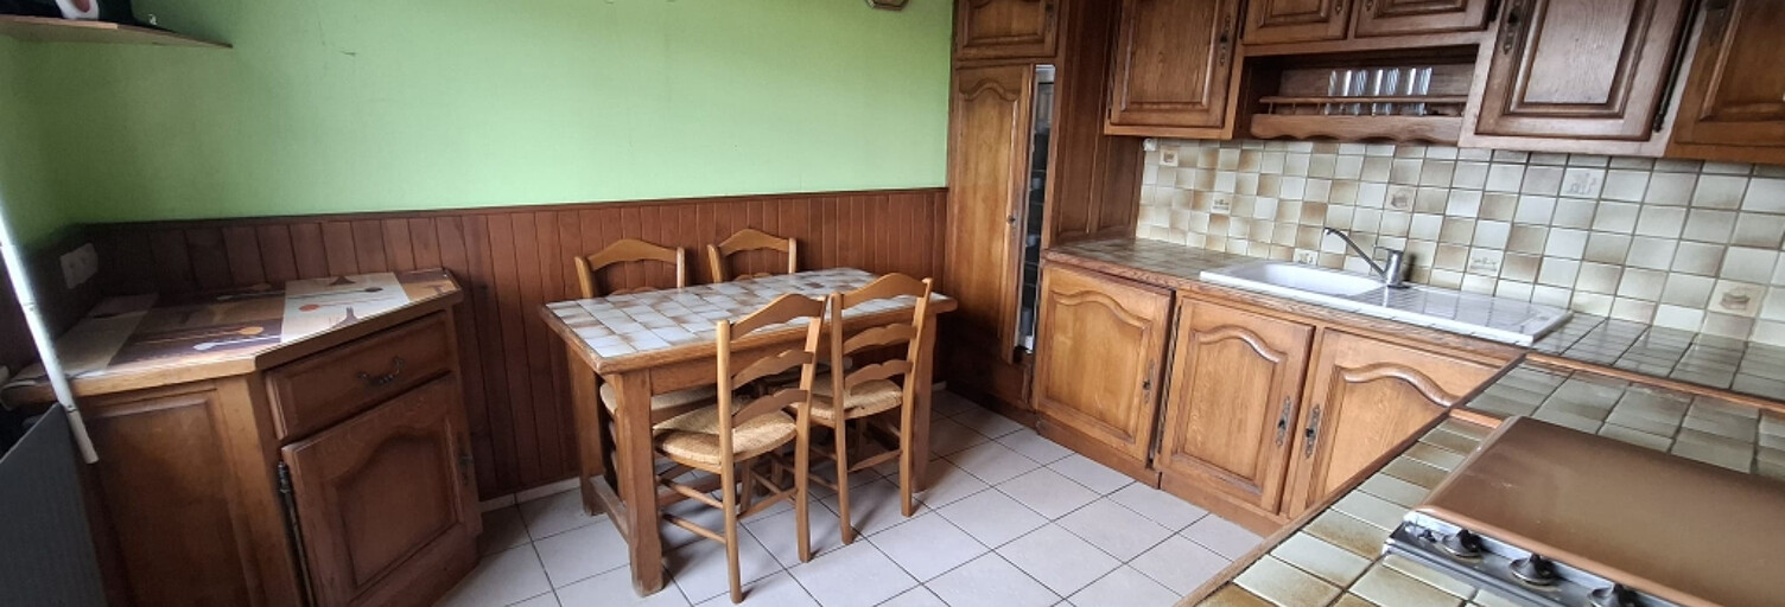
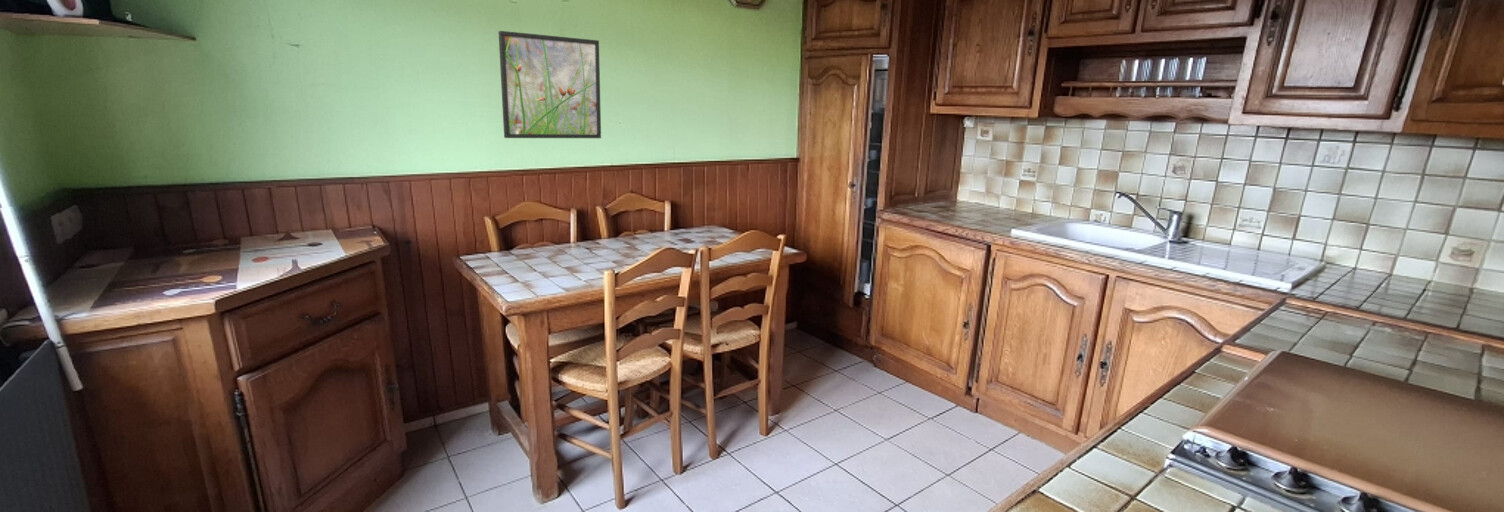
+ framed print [498,30,602,139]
